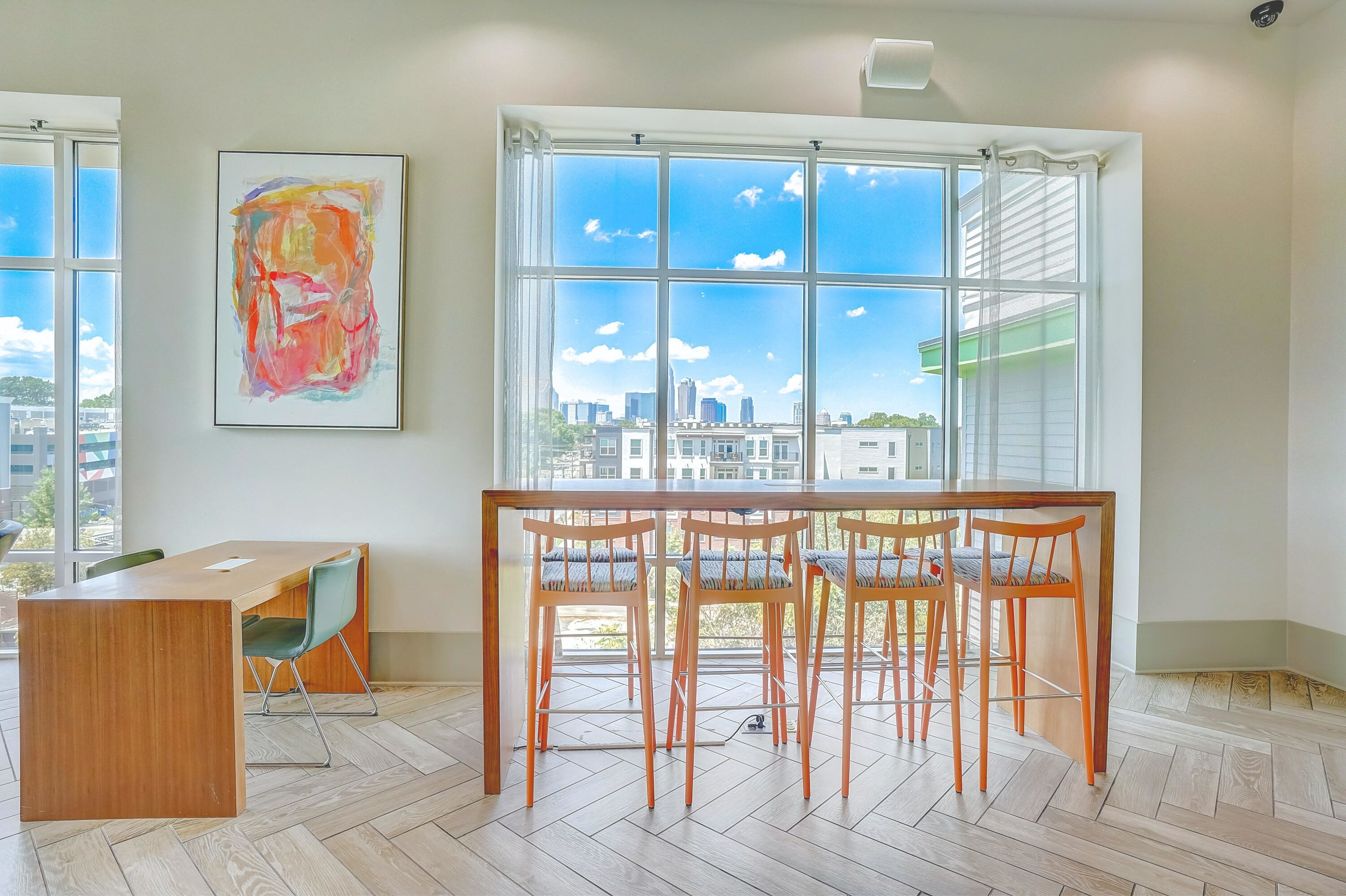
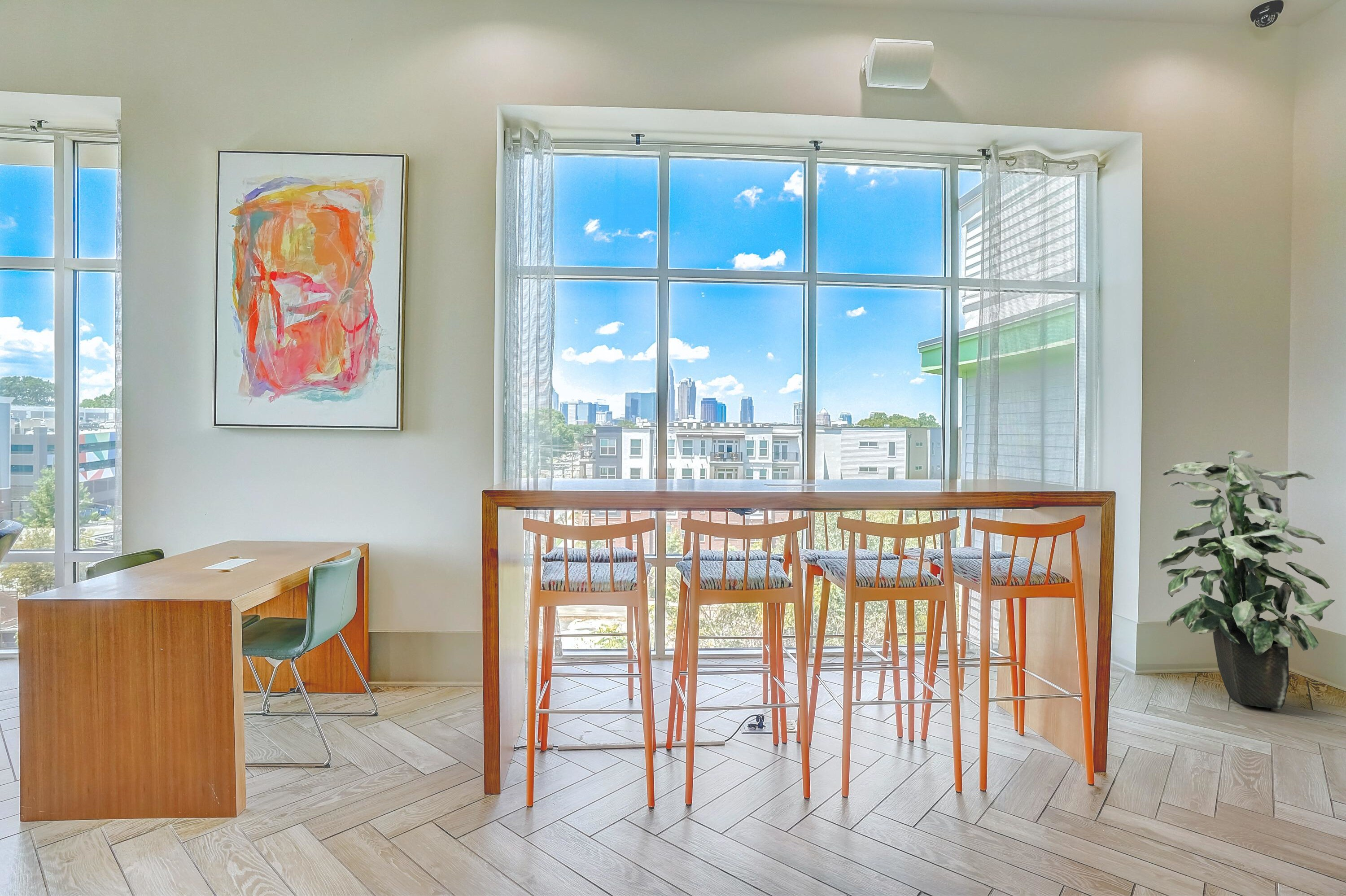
+ indoor plant [1158,450,1336,709]
